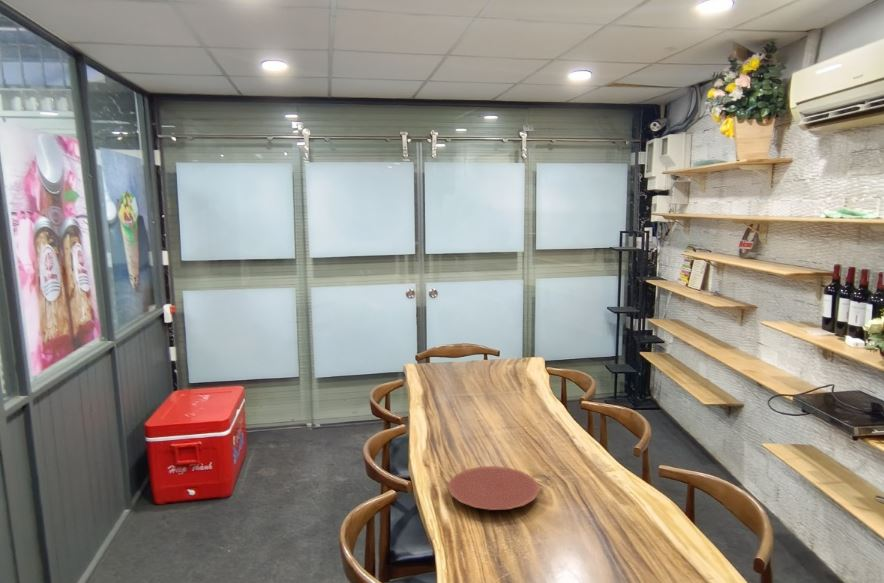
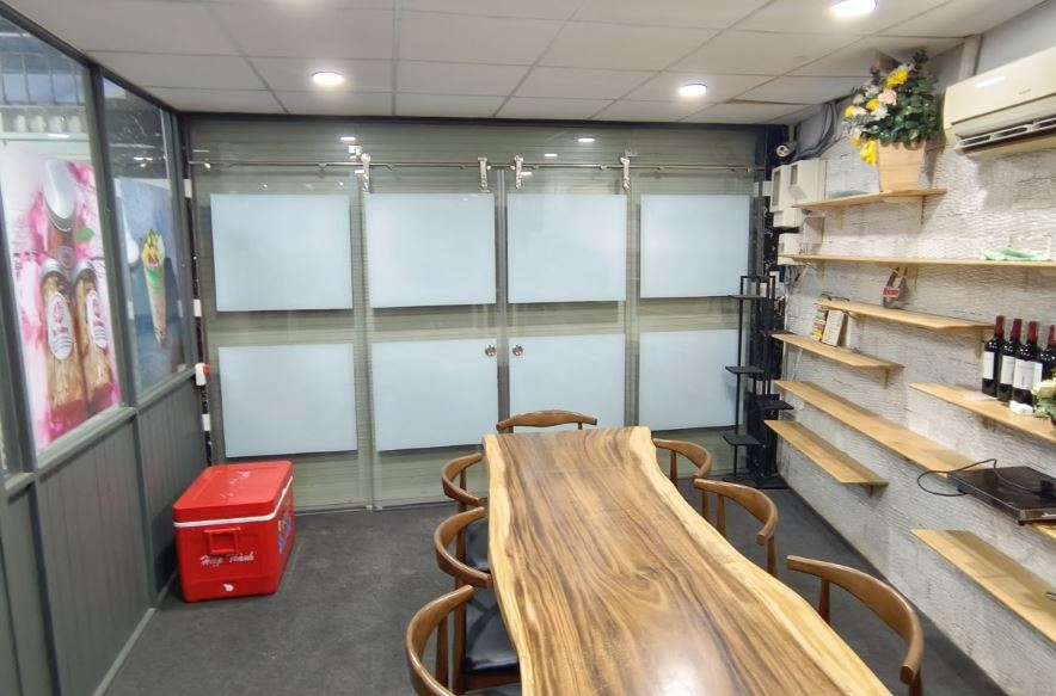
- plate [447,465,540,511]
